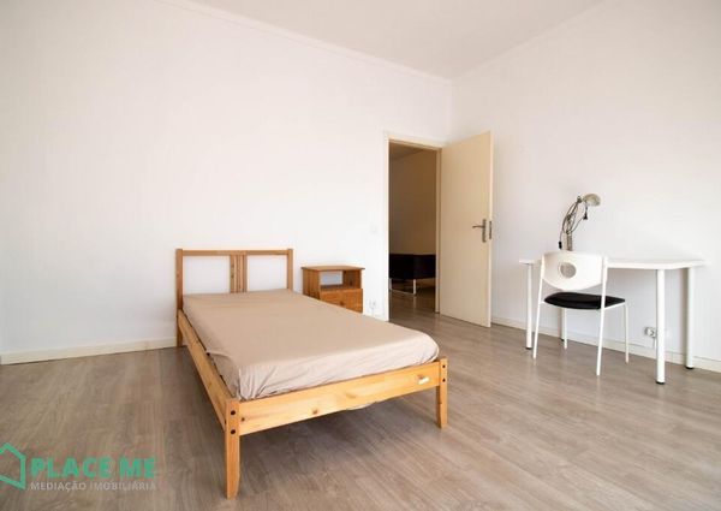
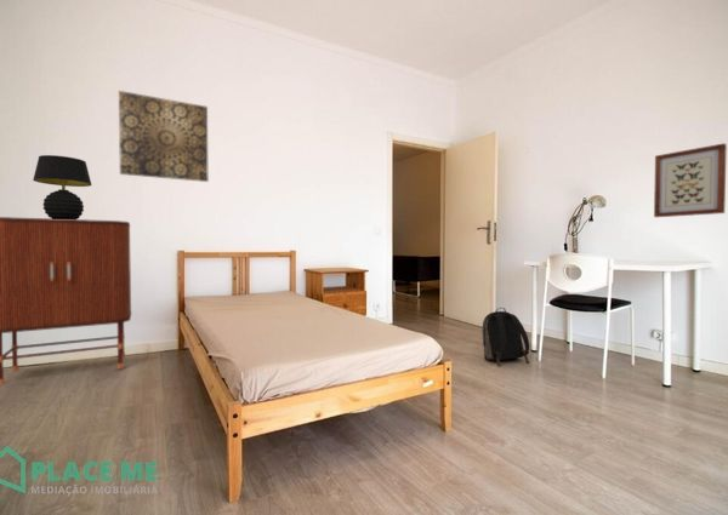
+ wall art [653,142,728,218]
+ backpack [482,307,530,367]
+ table lamp [32,154,93,219]
+ wall art [118,90,210,183]
+ bar cabinet [0,216,132,387]
